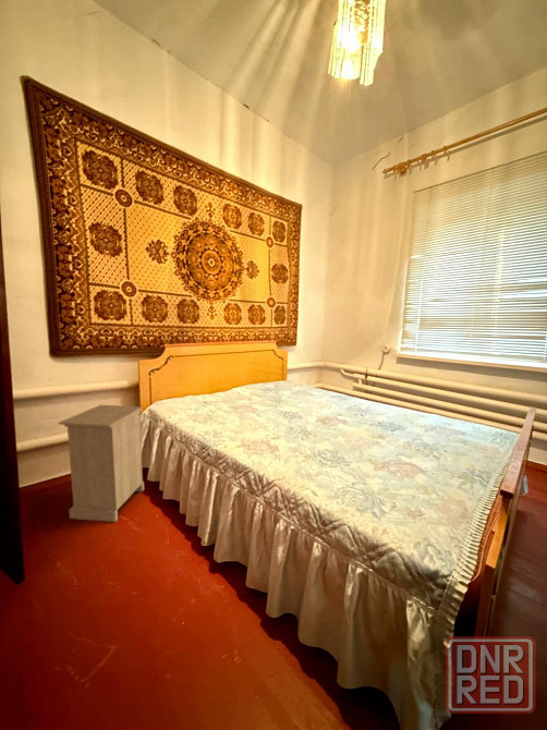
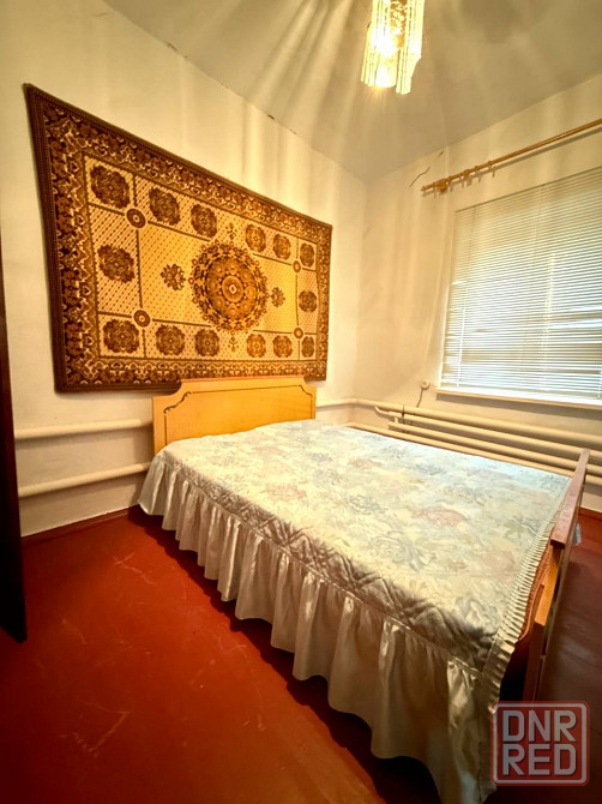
- nightstand [58,404,145,523]
